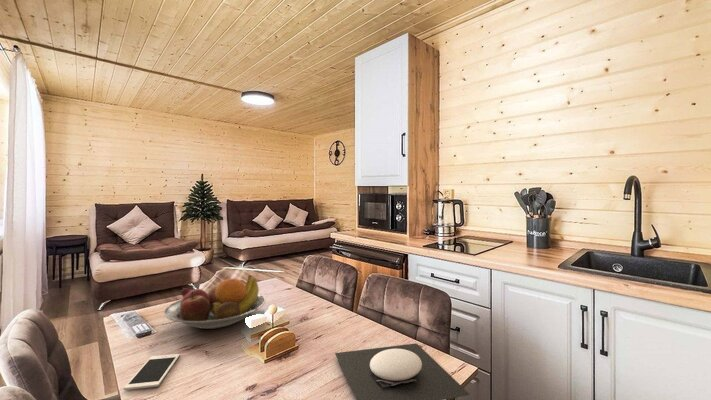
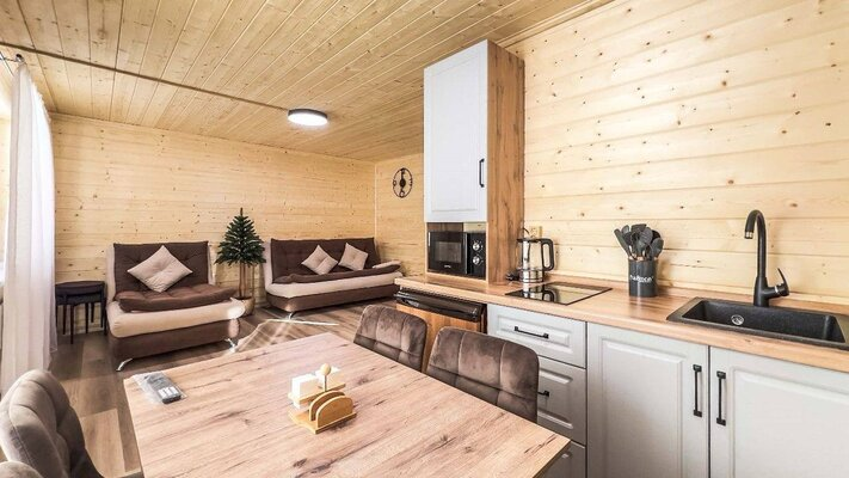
- cell phone [123,353,181,391]
- plate [334,342,471,400]
- fruit bowl [163,275,266,330]
